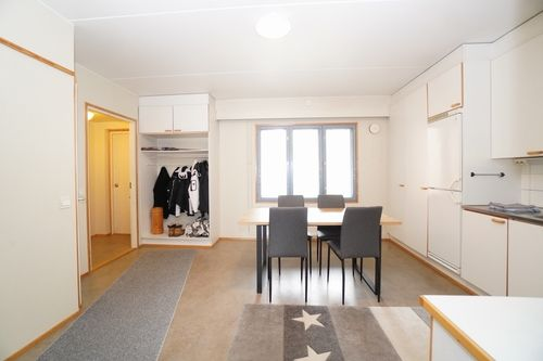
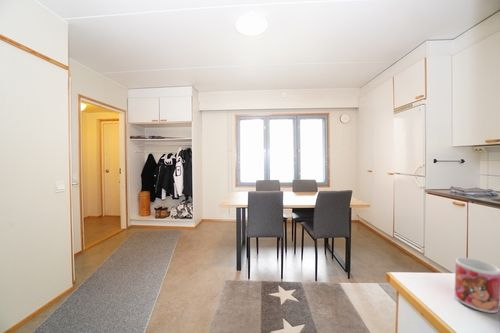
+ mug [454,256,500,314]
